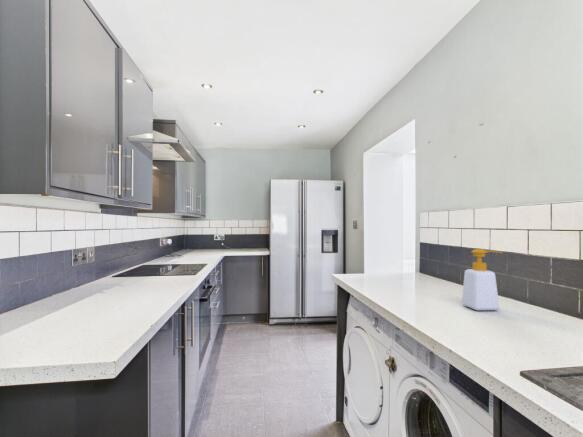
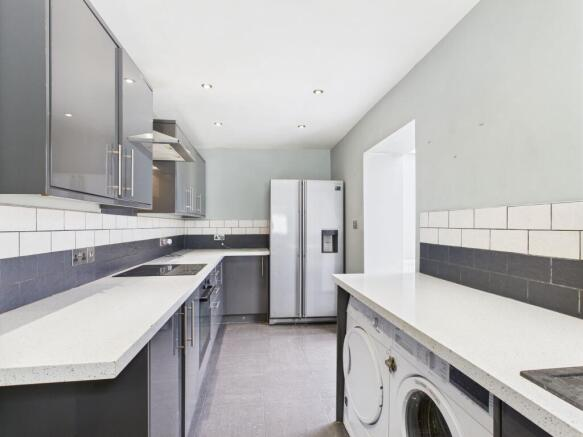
- soap bottle [461,248,504,311]
